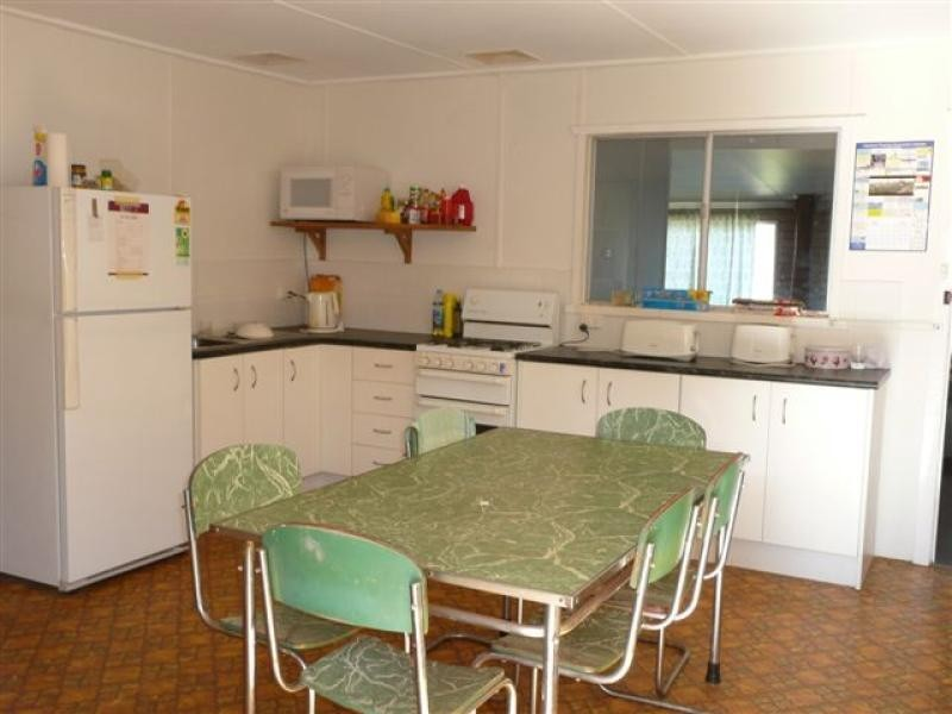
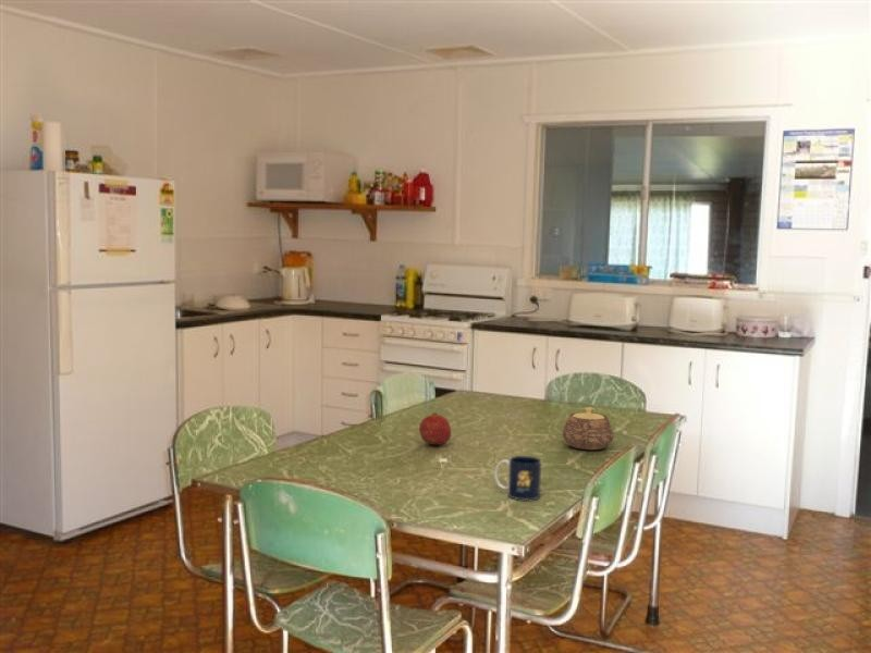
+ fruit [418,411,452,446]
+ teapot [562,406,614,451]
+ mug [493,455,542,502]
